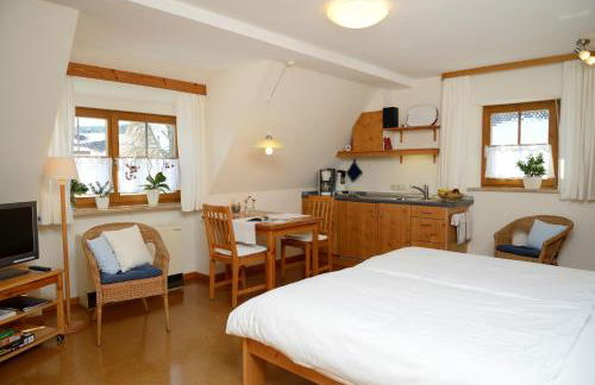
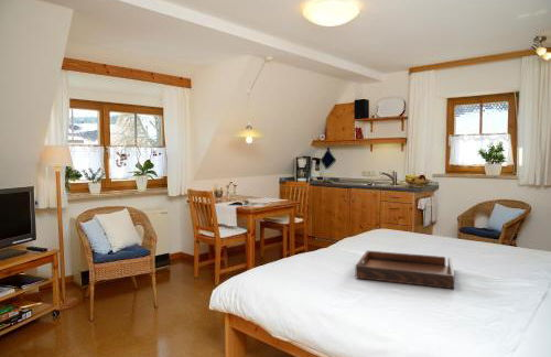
+ serving tray [355,250,455,290]
